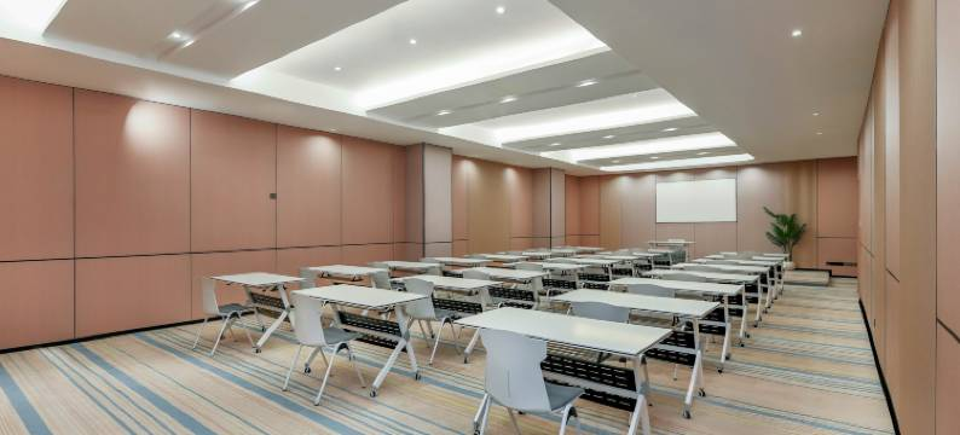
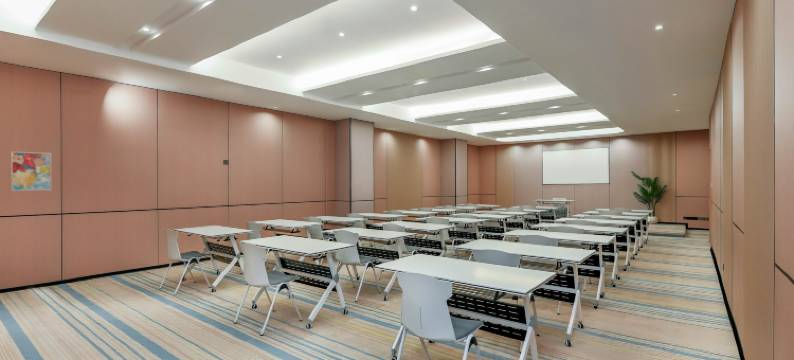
+ wall art [10,150,52,192]
